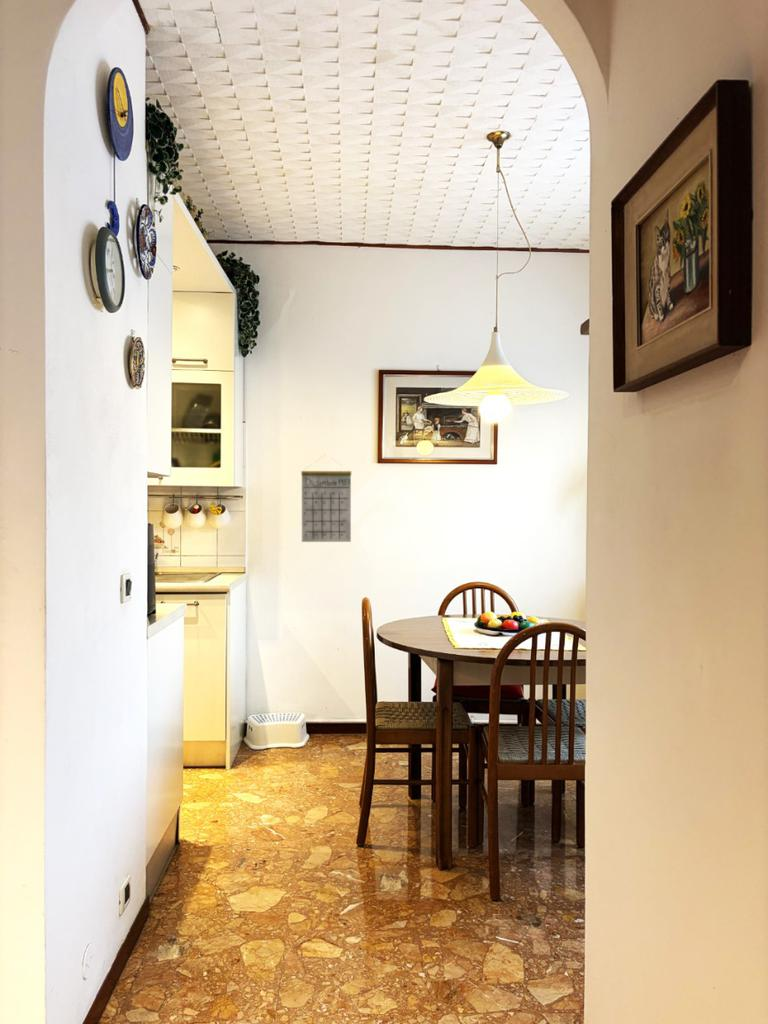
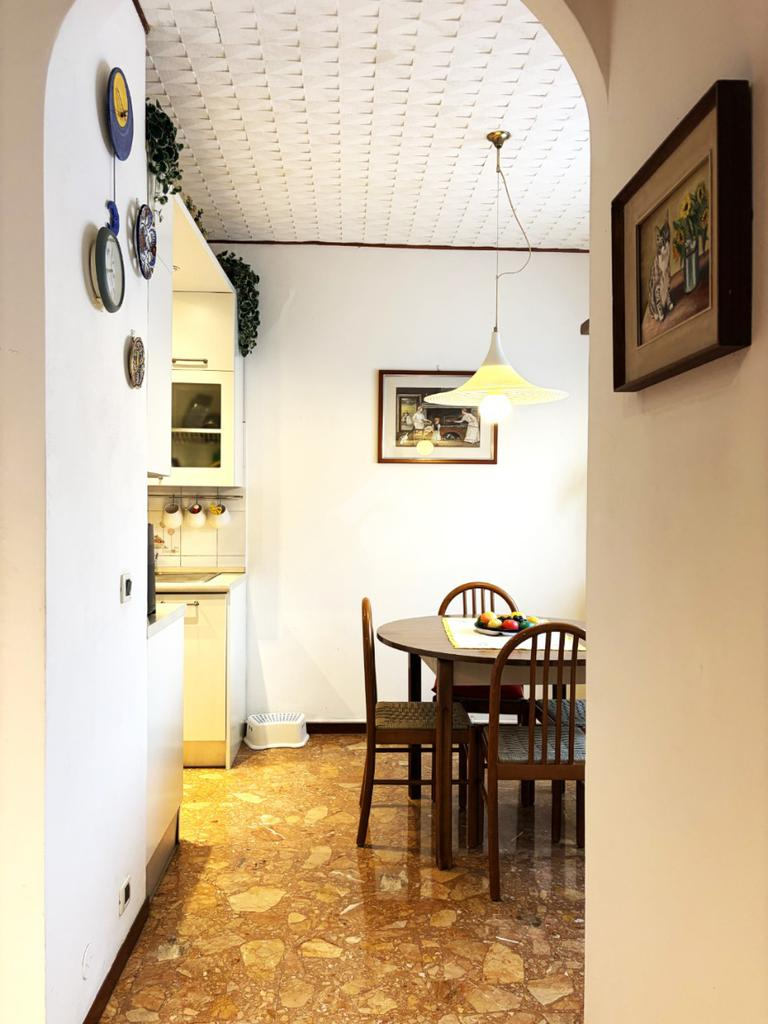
- calendar [300,455,352,543]
